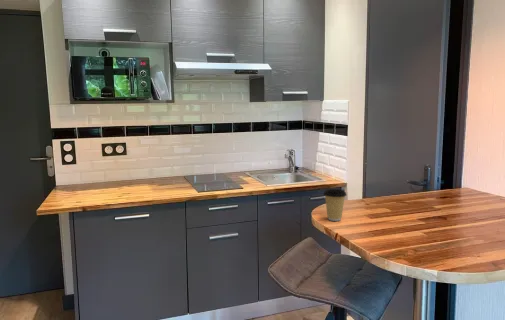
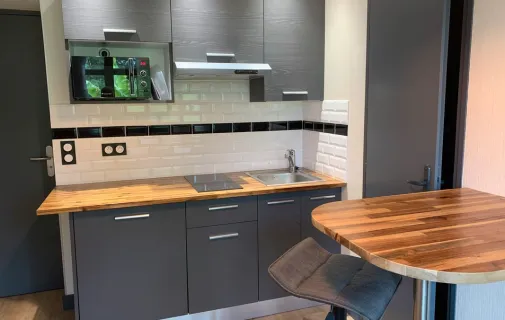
- coffee cup [322,188,348,222]
